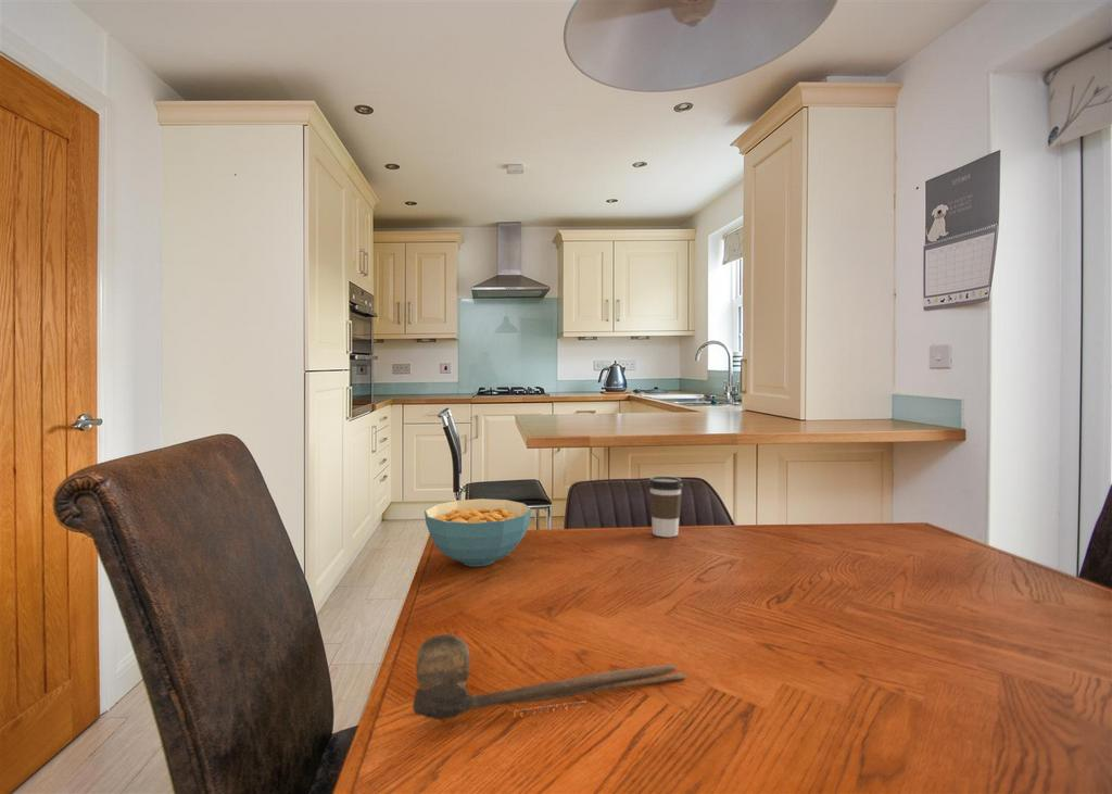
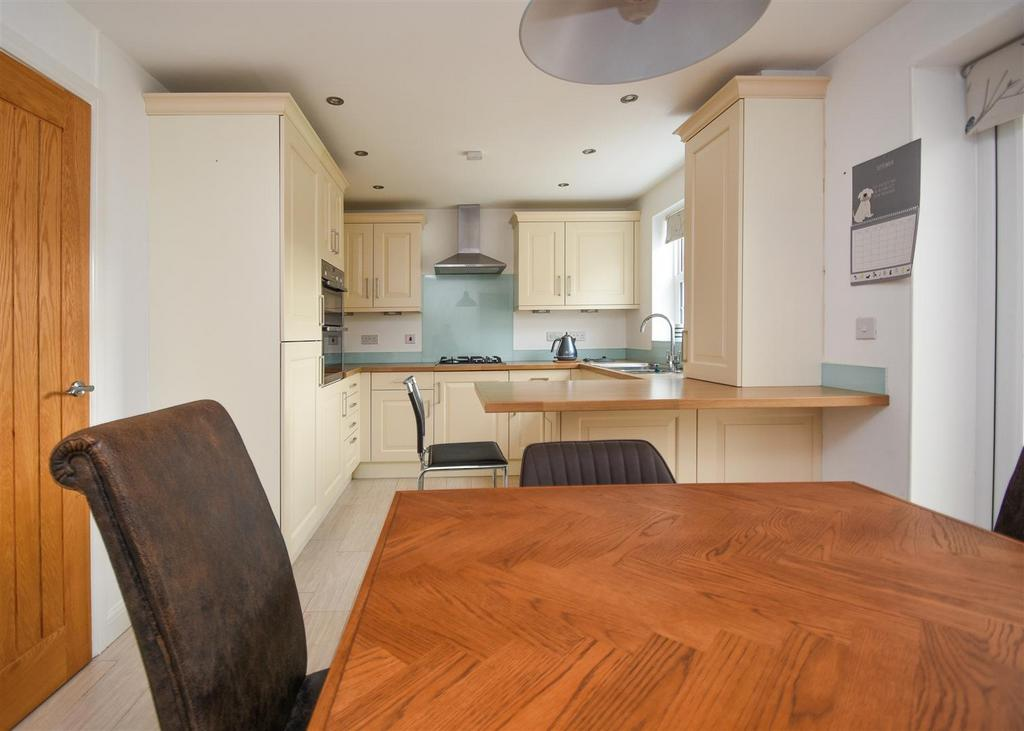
- spoon [412,633,686,720]
- cereal bowl [424,497,532,568]
- coffee cup [647,476,684,538]
